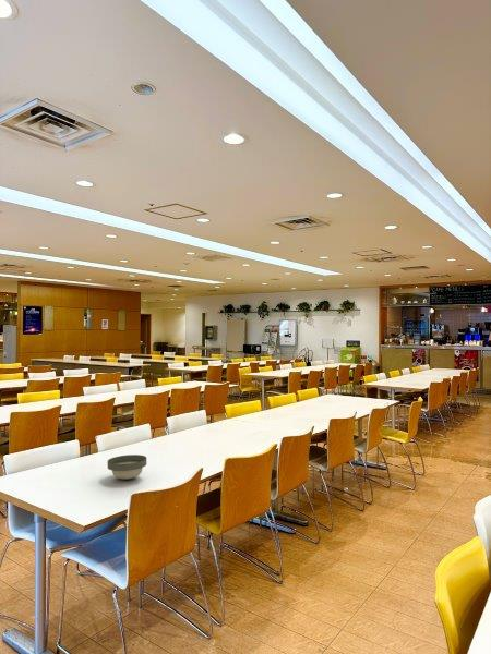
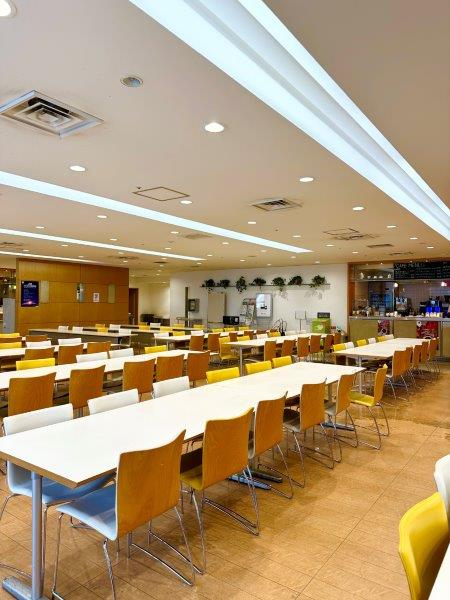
- bowl [107,453,147,481]
